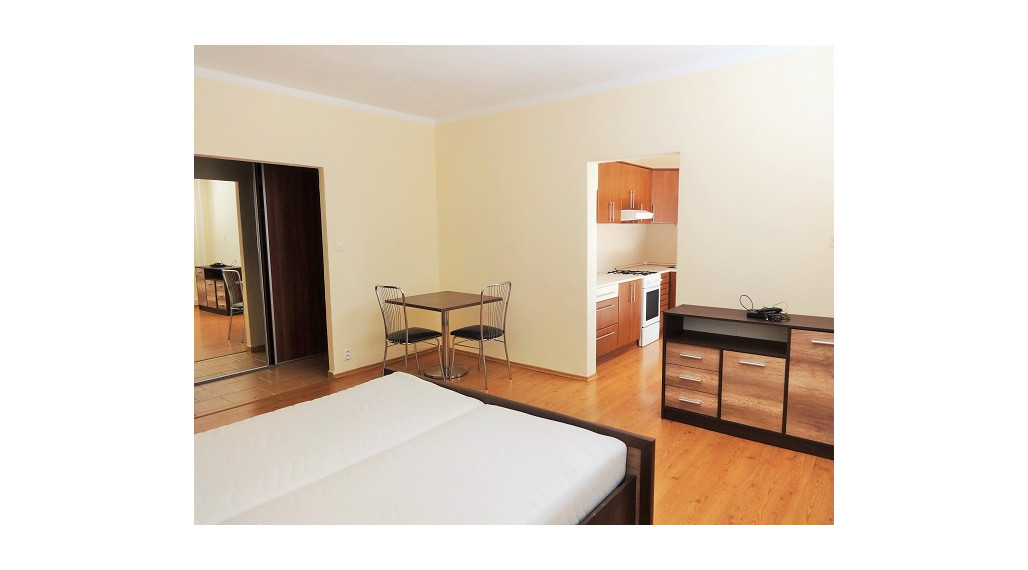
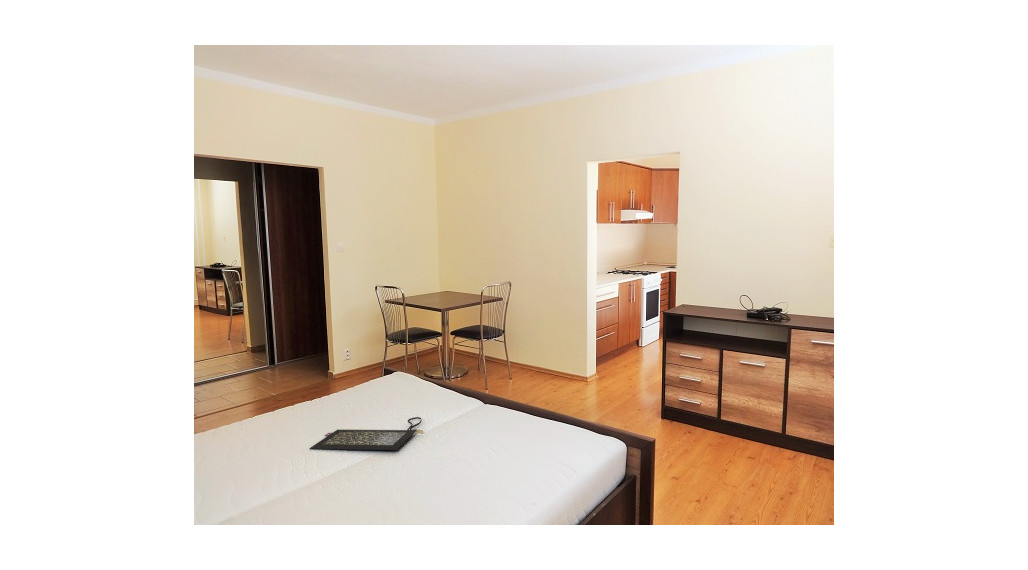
+ clutch bag [309,416,424,451]
